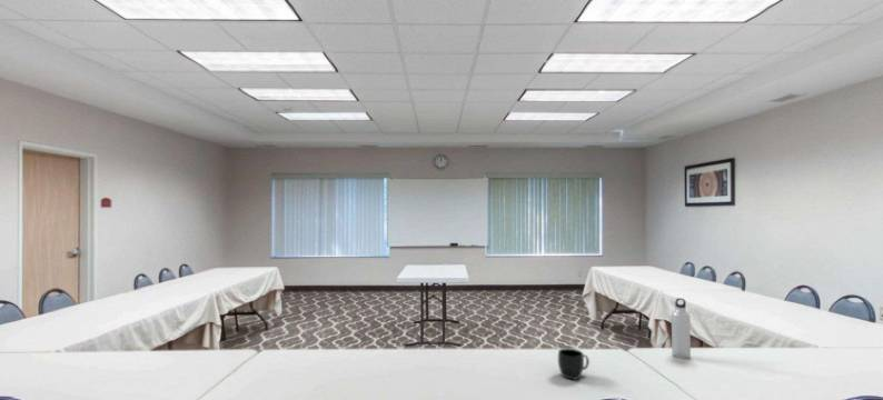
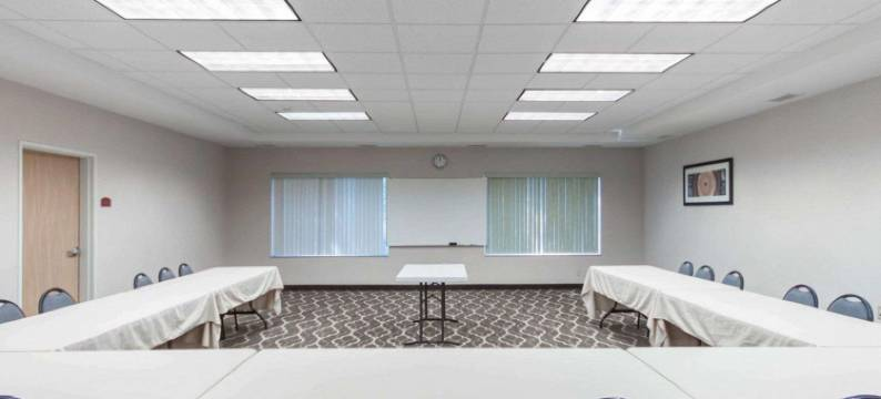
- mug [557,347,591,381]
- water bottle [671,297,692,360]
